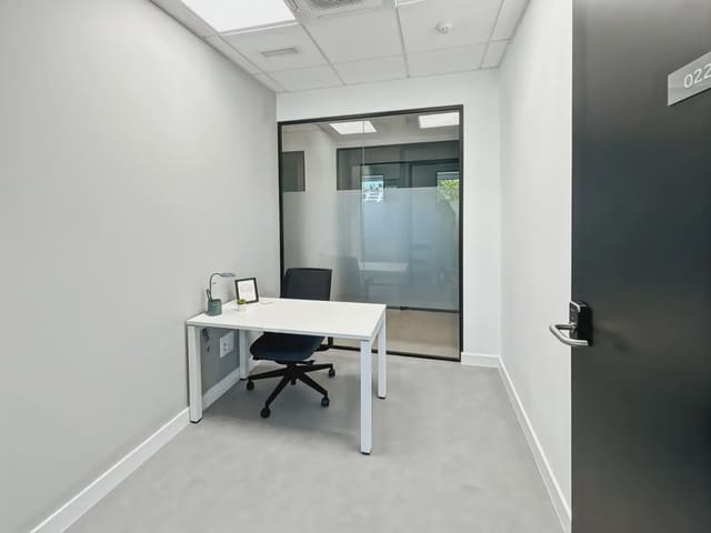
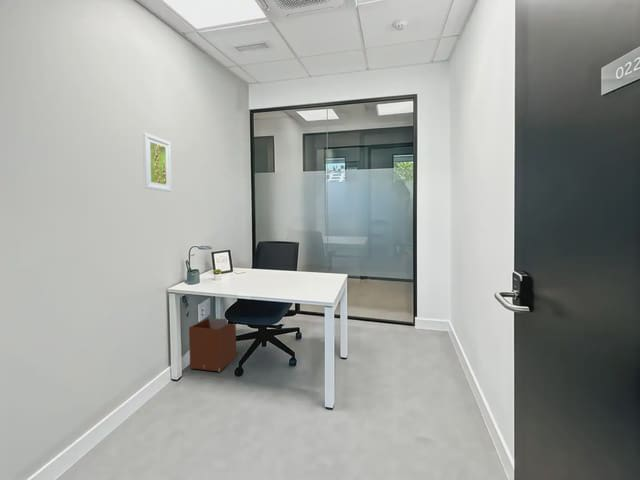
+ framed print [141,132,173,193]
+ waste basket [188,317,237,373]
